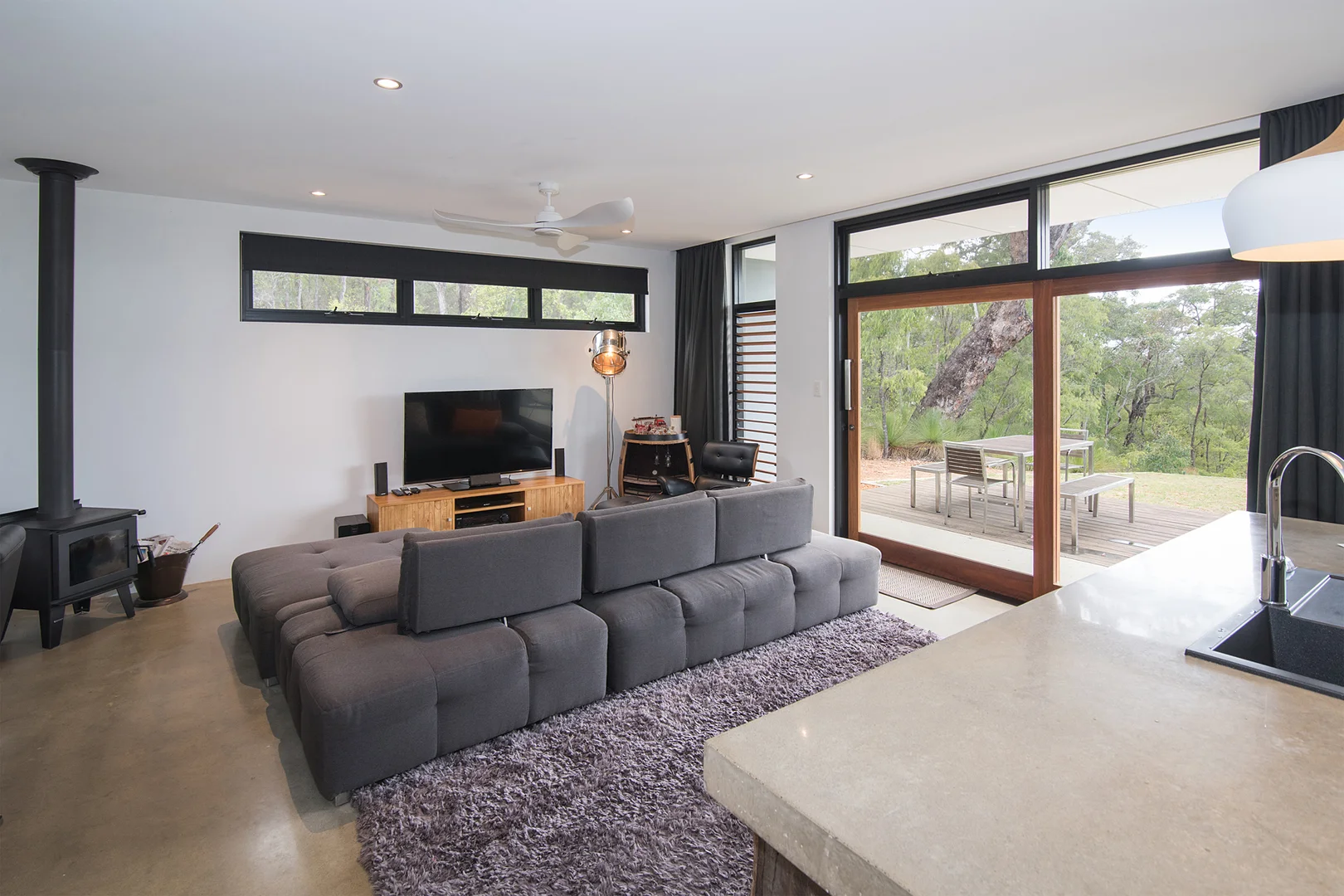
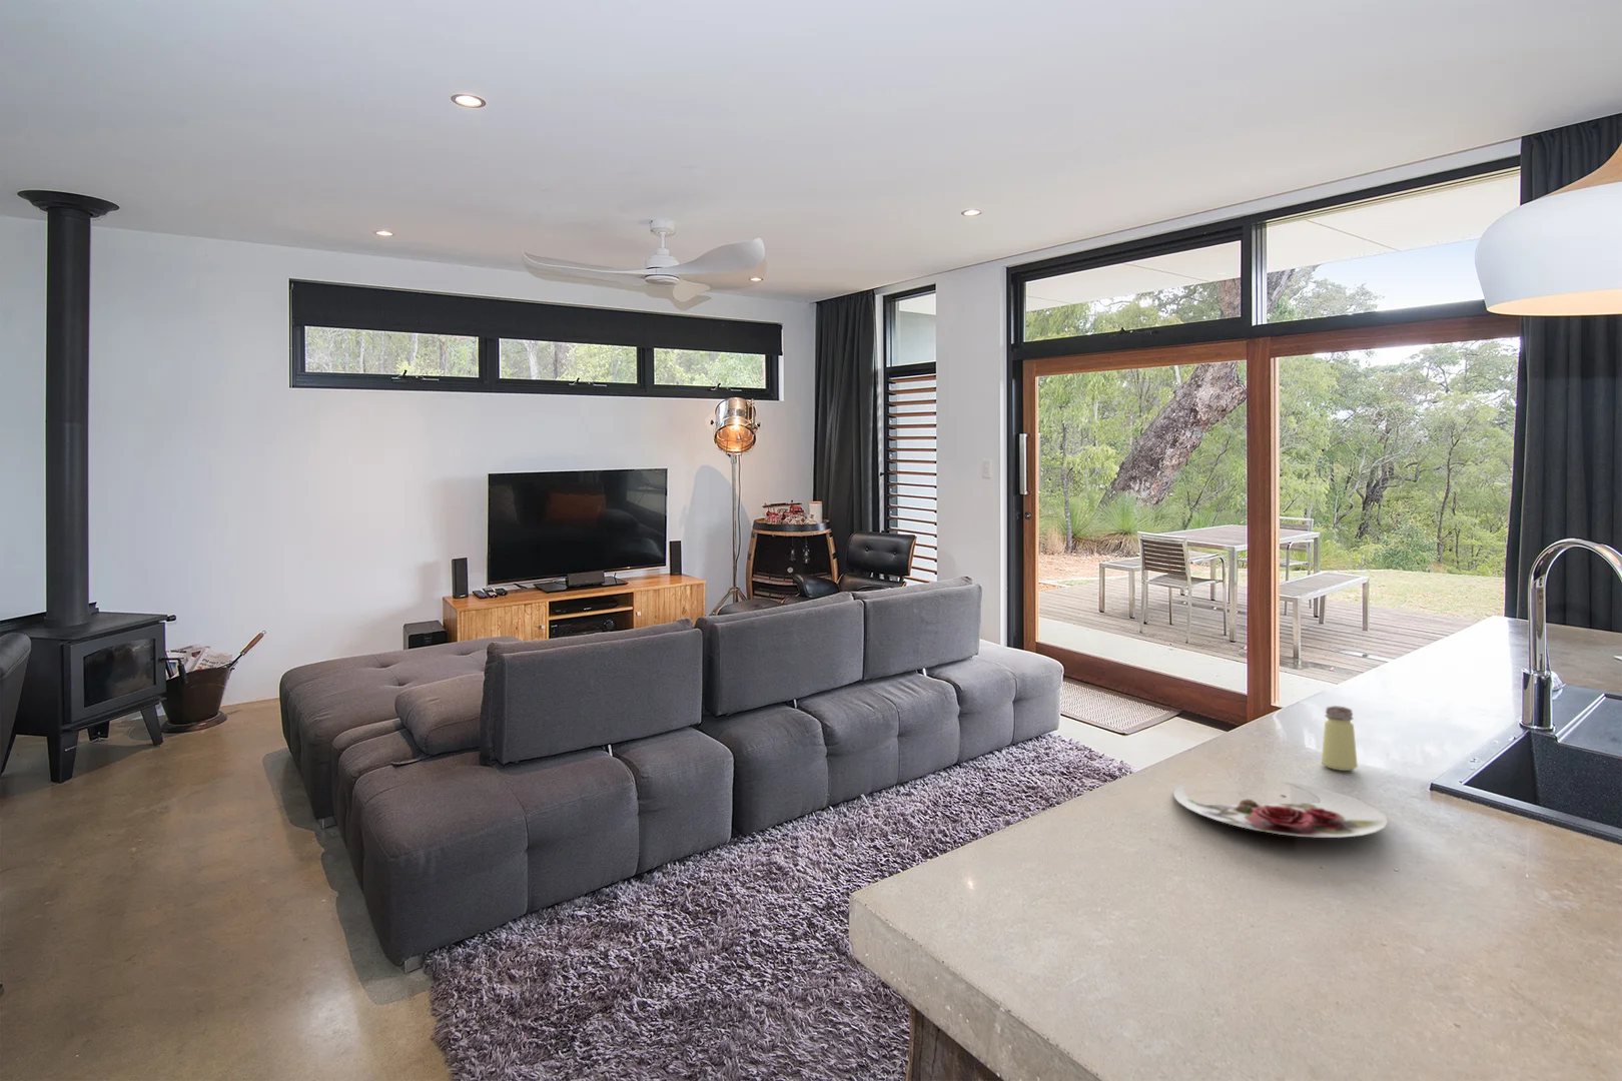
+ plate [1172,781,1389,838]
+ saltshaker [1320,705,1359,772]
